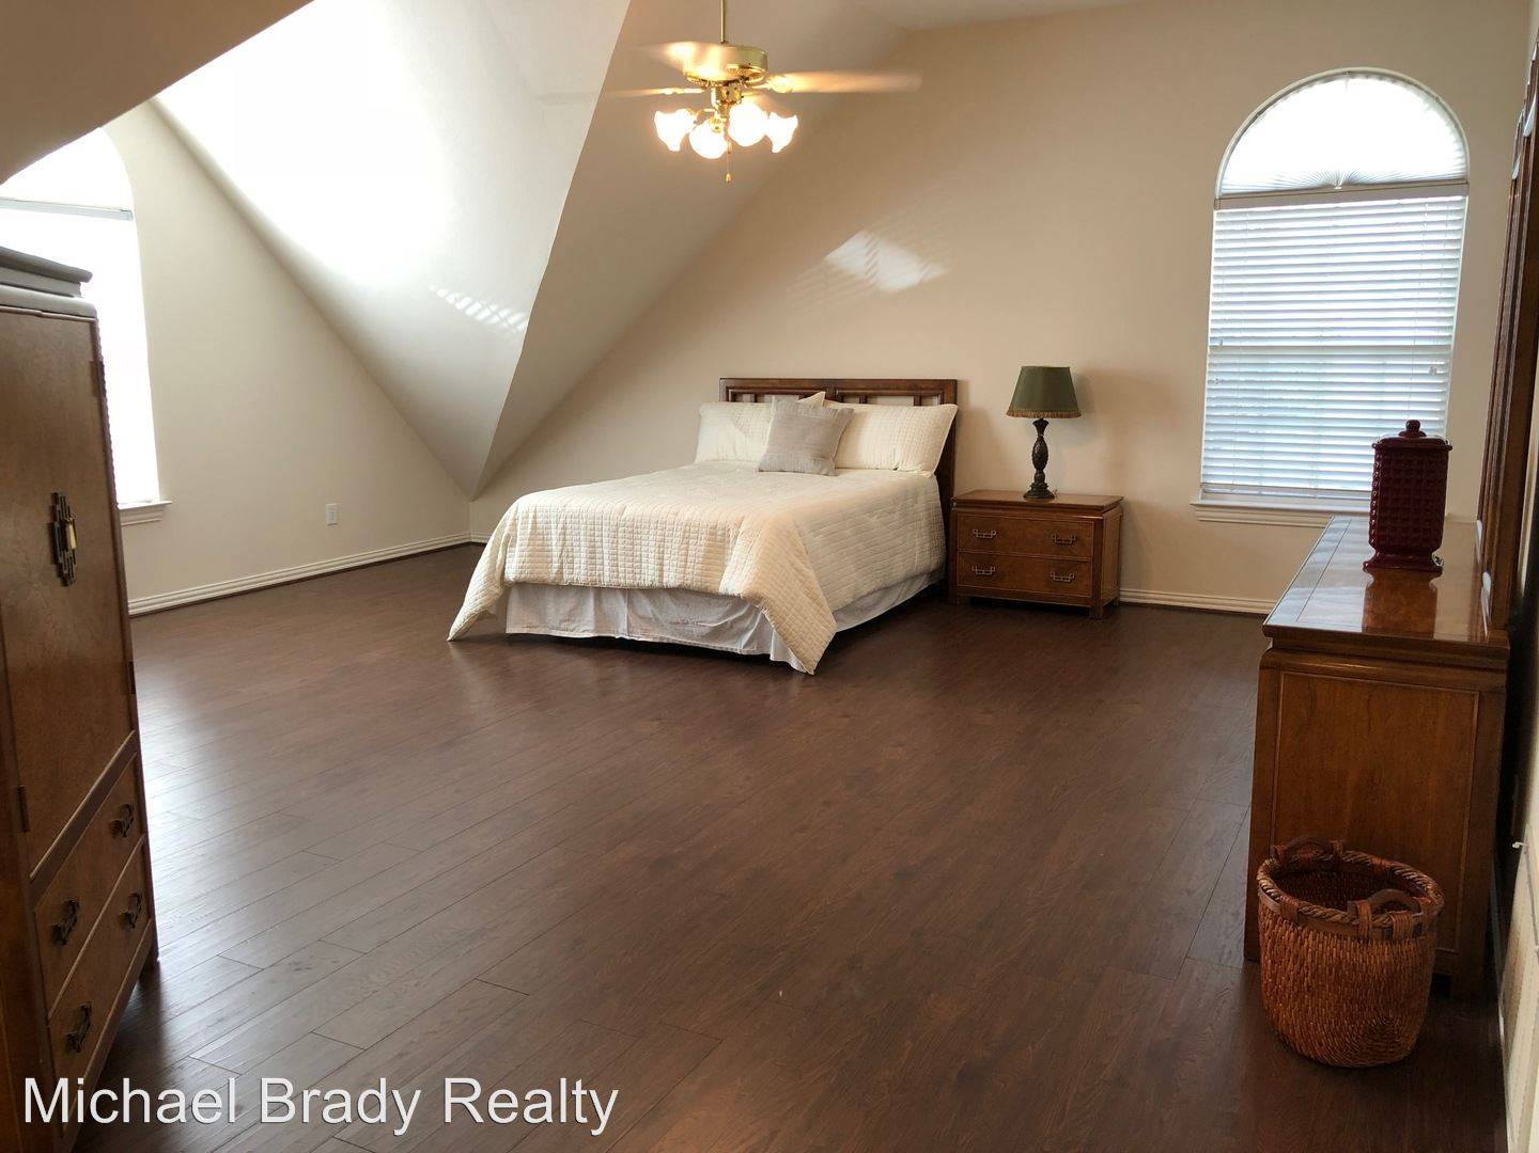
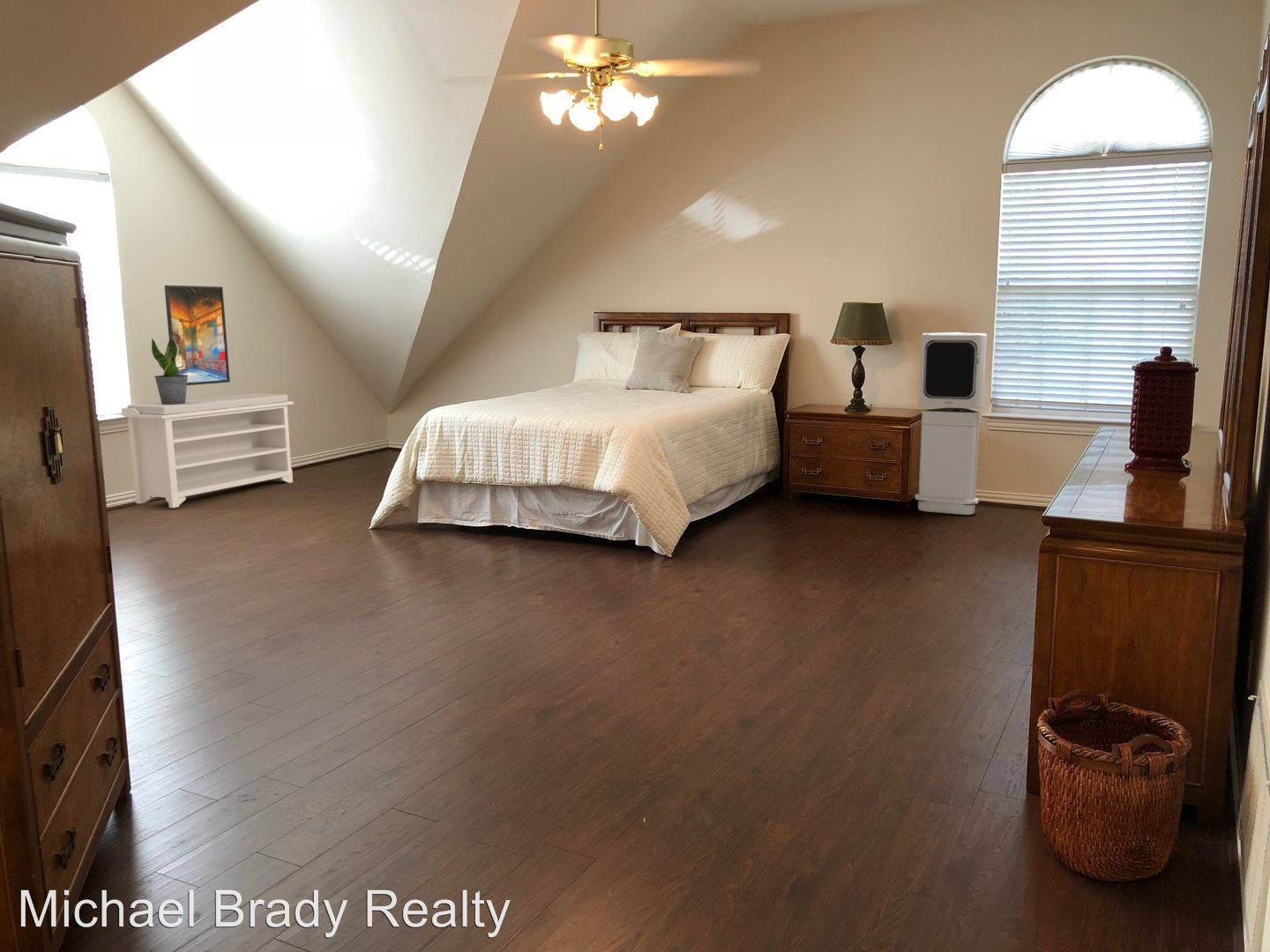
+ potted plant [151,335,188,405]
+ air purifier [914,331,988,516]
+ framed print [163,285,231,386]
+ bench [121,392,295,509]
